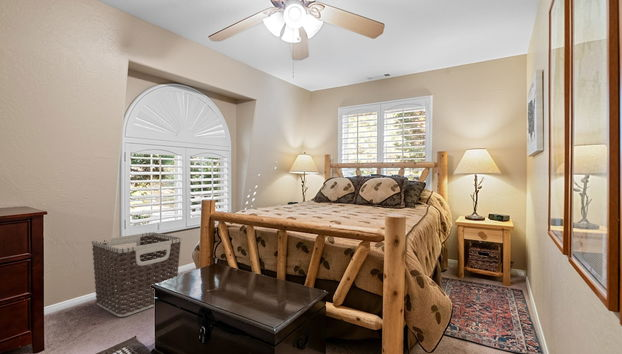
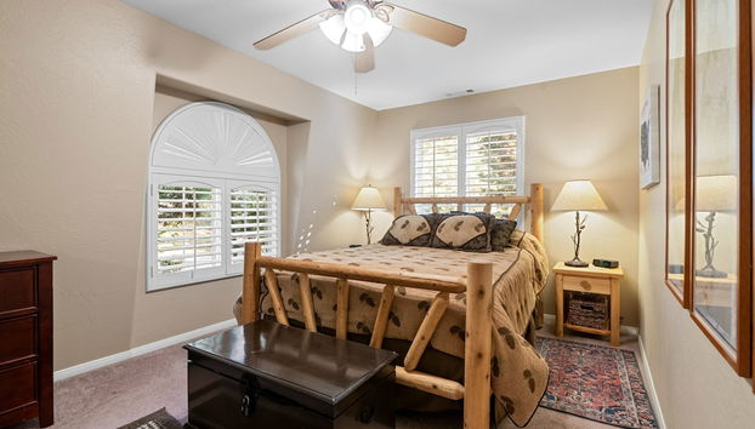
- clothes hamper [91,231,182,318]
